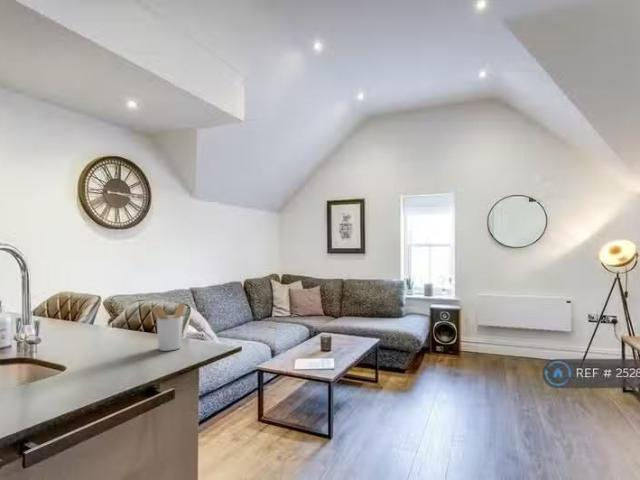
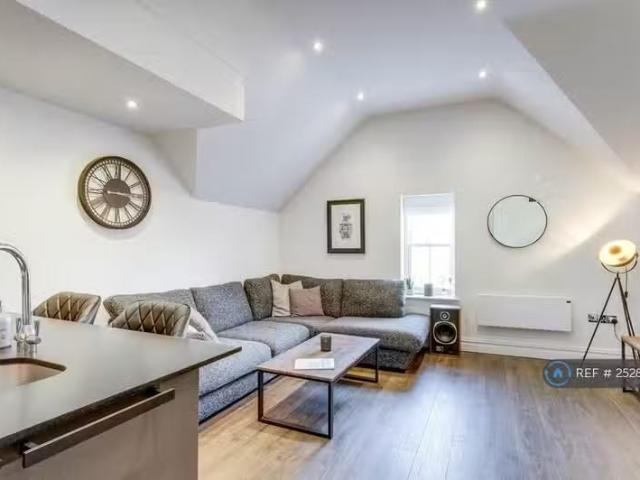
- utensil holder [148,302,186,352]
